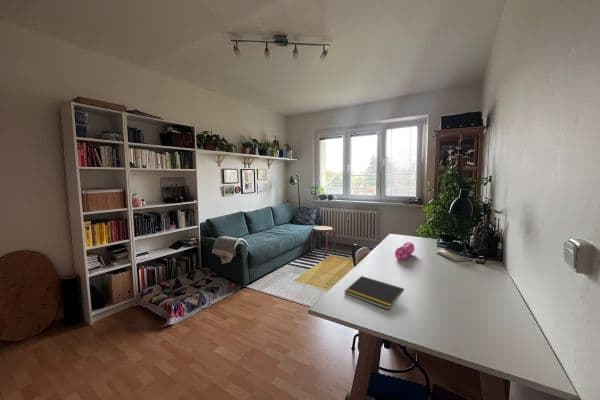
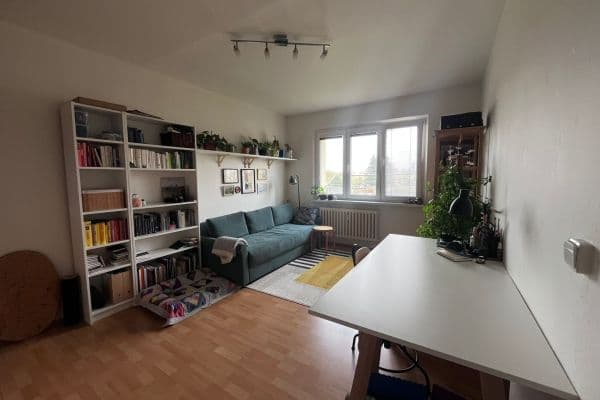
- notepad [344,275,405,311]
- pencil case [394,241,416,261]
